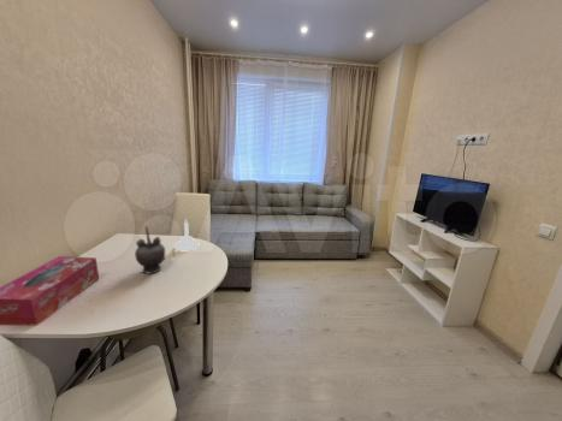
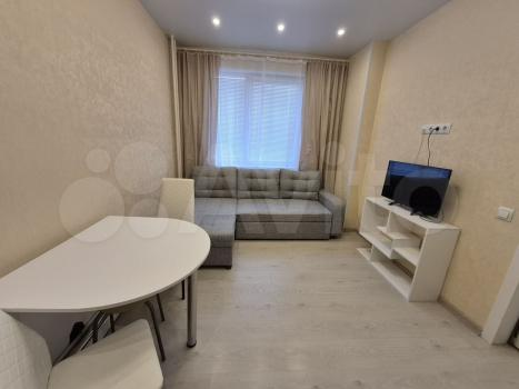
- tissue box [0,255,100,326]
- candle holder [173,218,200,251]
- teapot [134,225,166,274]
